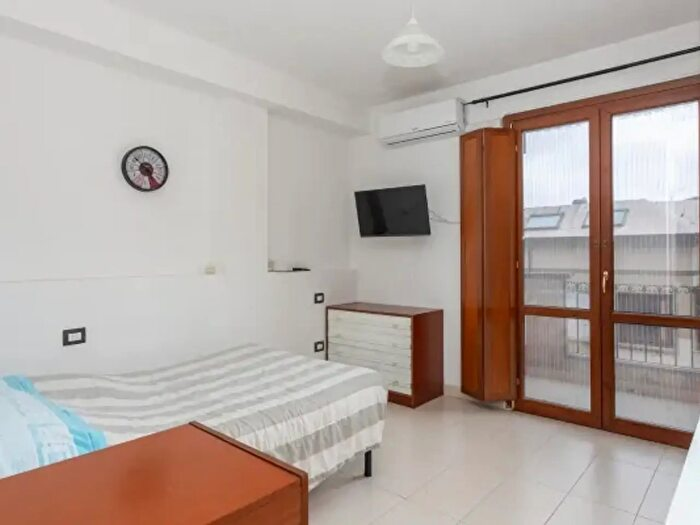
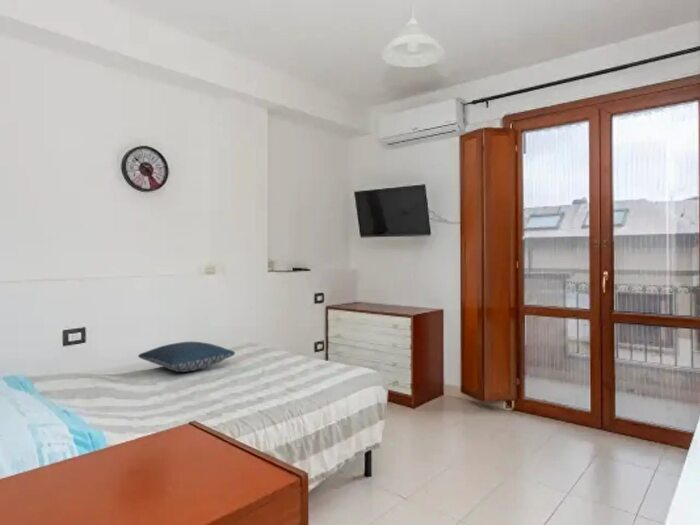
+ pillow [137,341,236,373]
